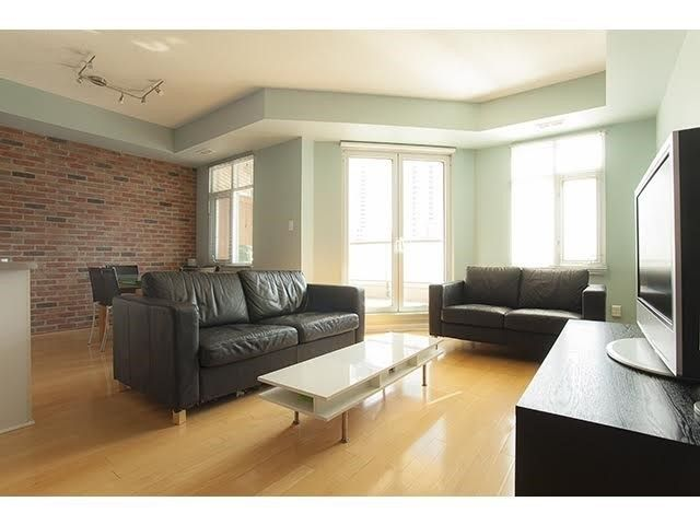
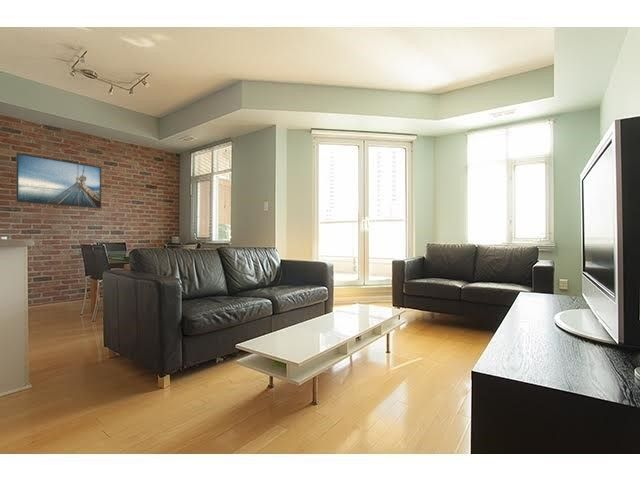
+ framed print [15,152,102,209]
